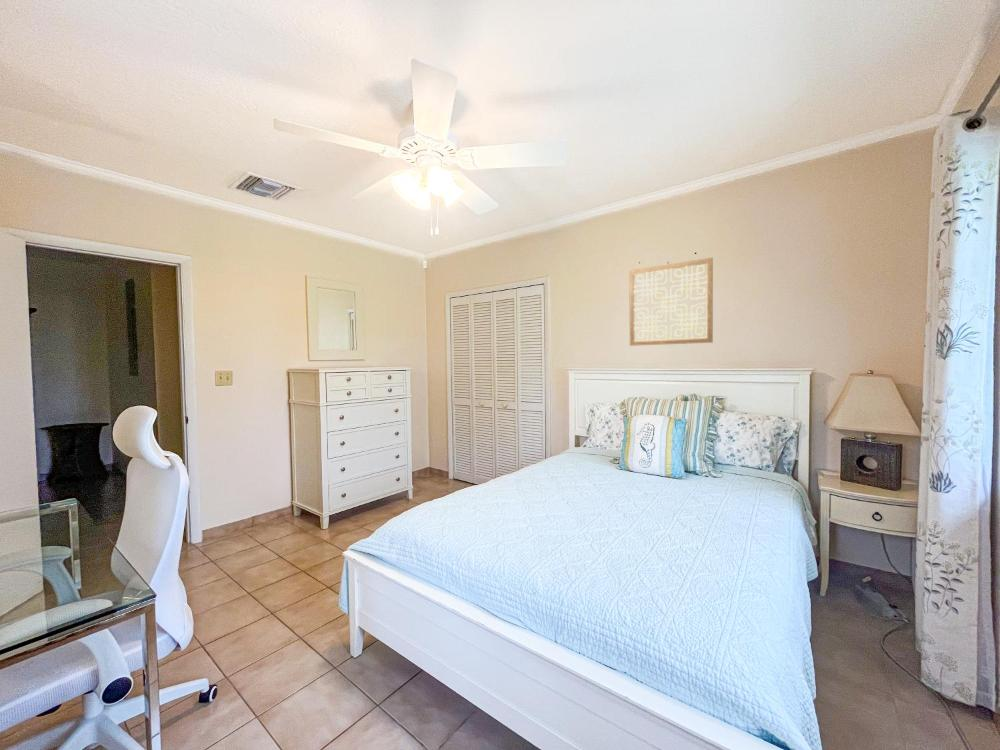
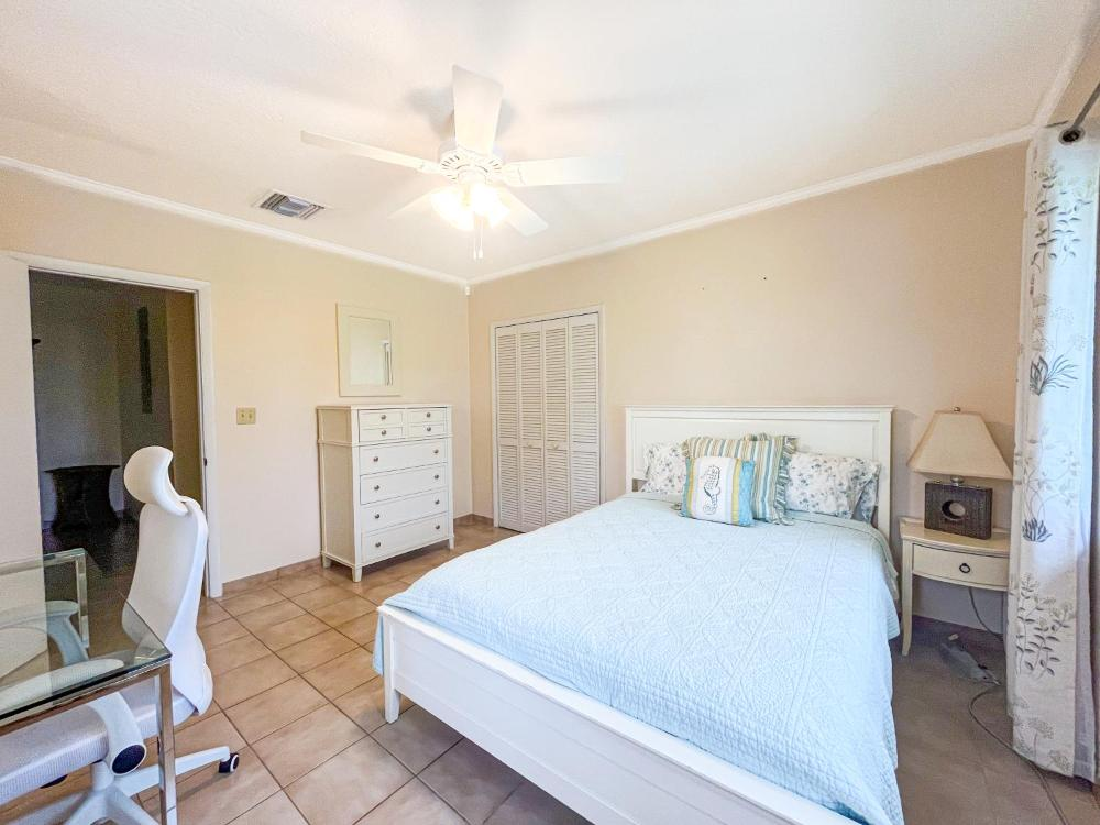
- wall art [628,257,714,347]
